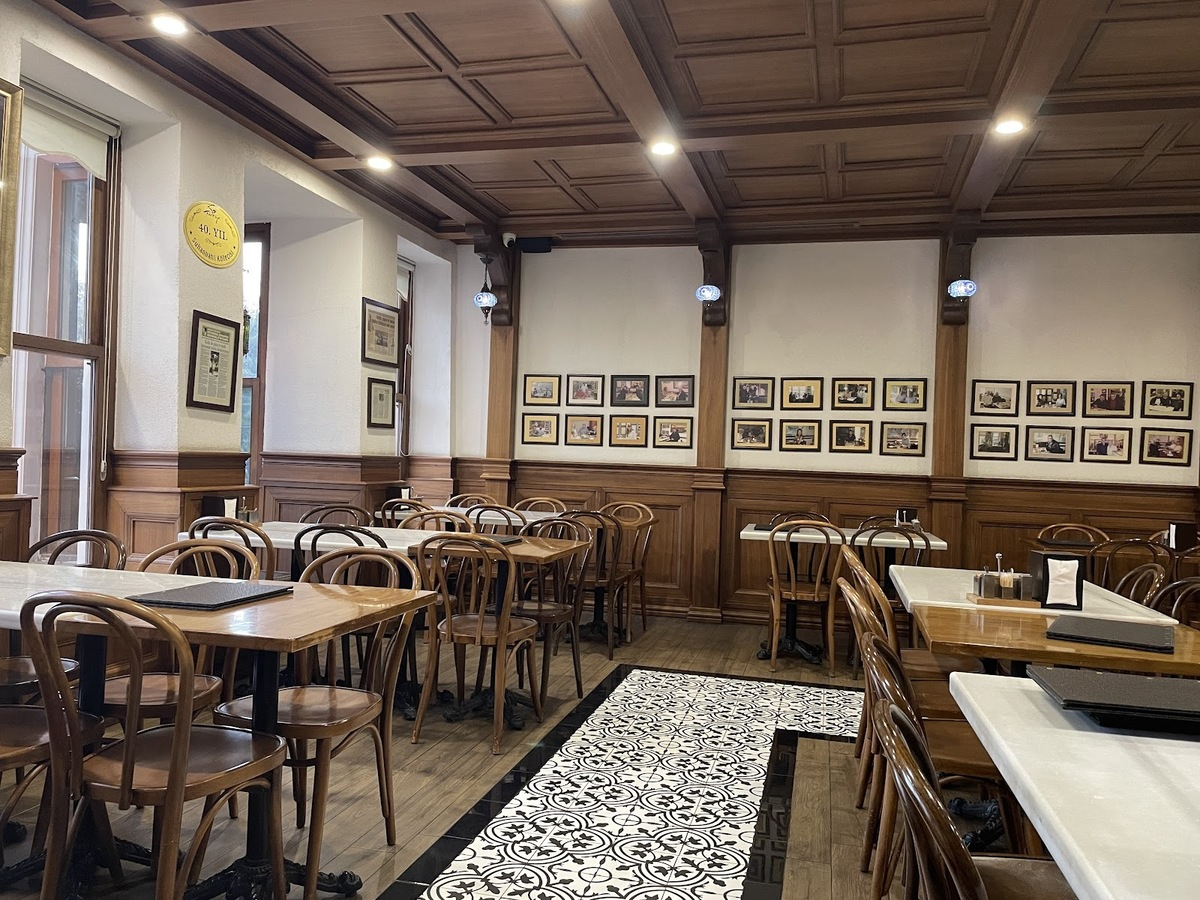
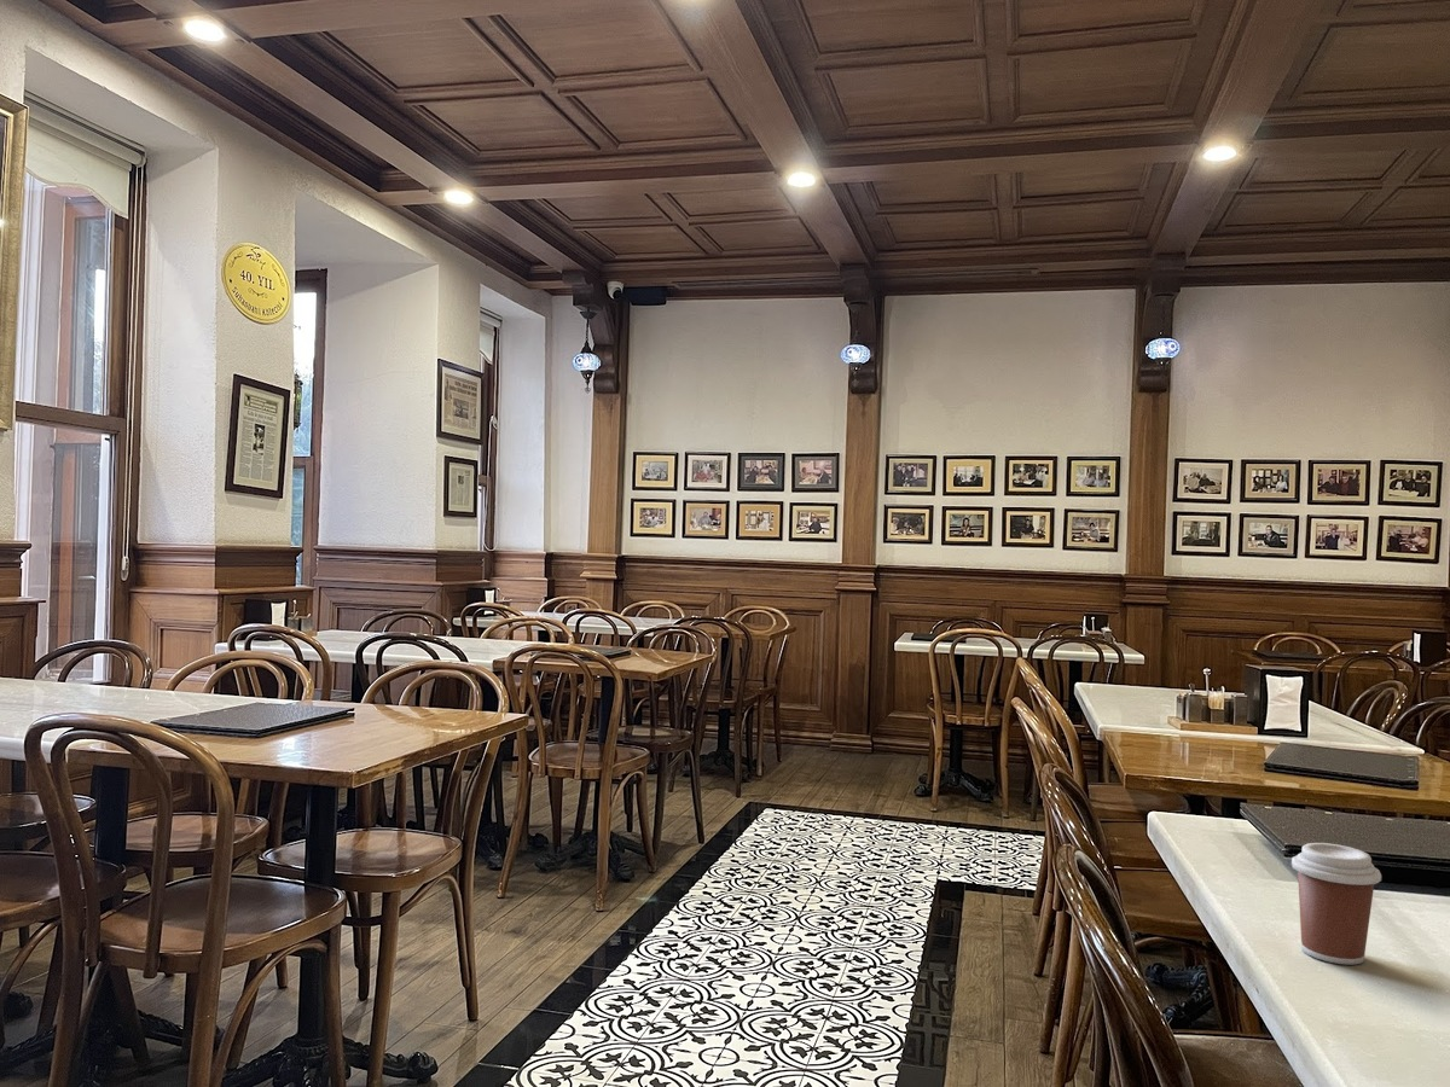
+ coffee cup [1290,842,1382,966]
